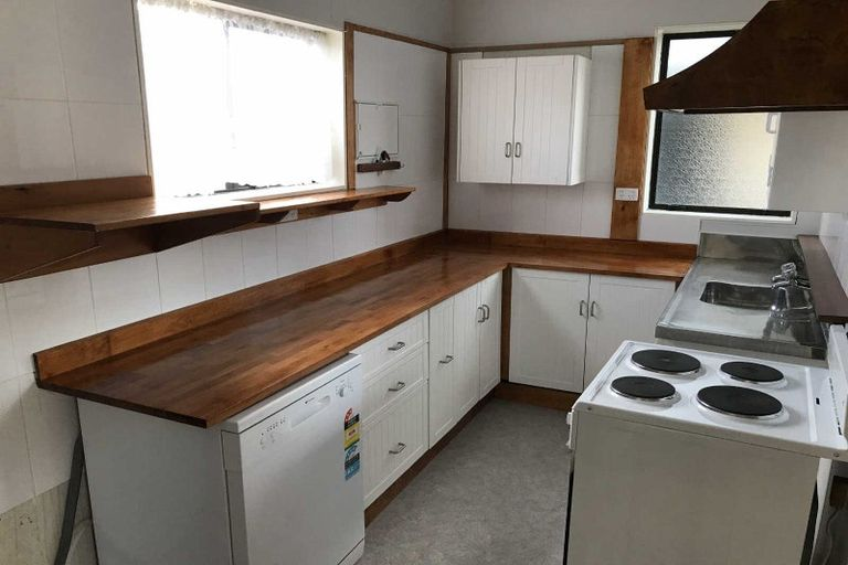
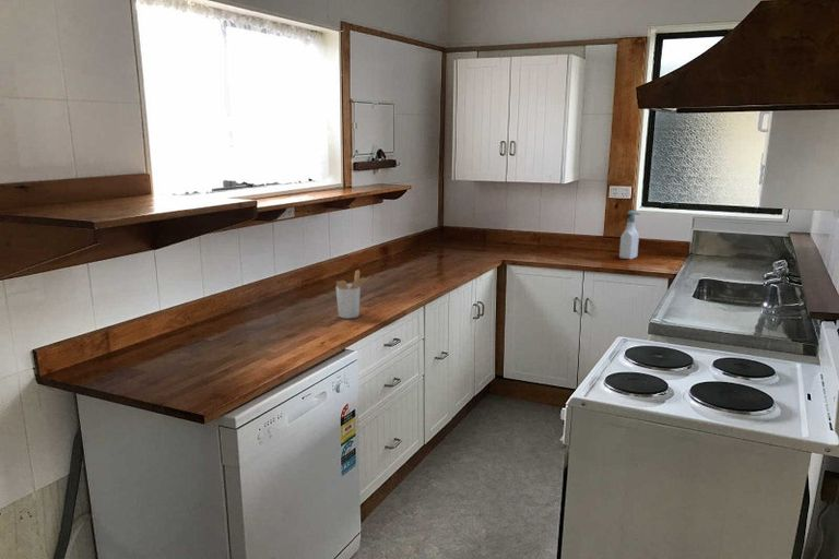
+ utensil holder [335,269,371,320]
+ soap bottle [618,210,641,260]
